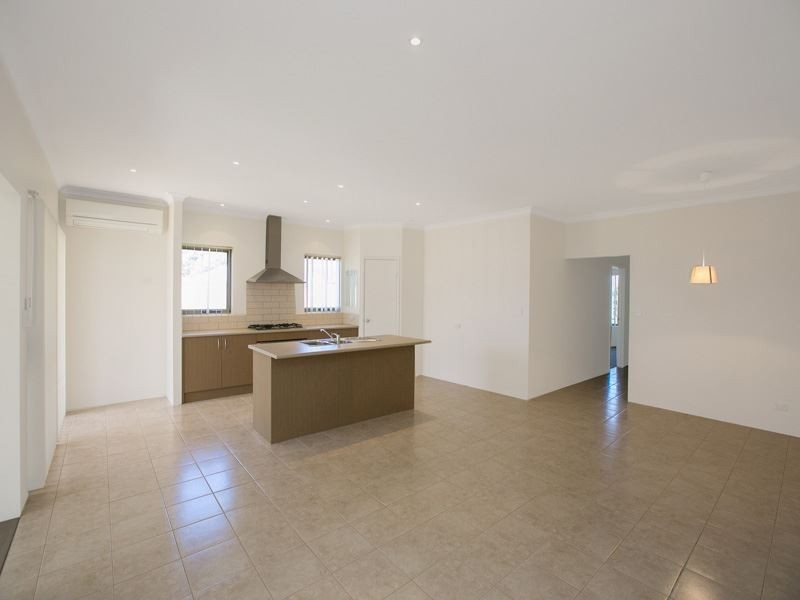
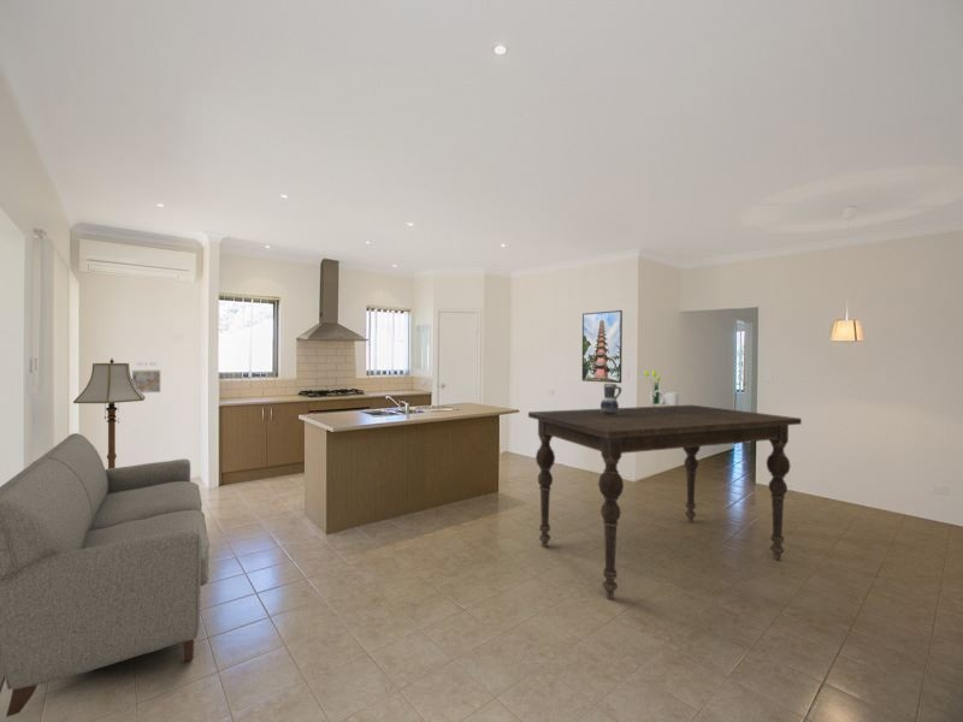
+ calendar [131,361,161,395]
+ sofa [0,432,211,718]
+ dining table [527,404,803,600]
+ floor lamp [72,357,146,469]
+ ceramic jug [599,383,622,415]
+ bouquet [643,369,680,412]
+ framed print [581,309,624,384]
